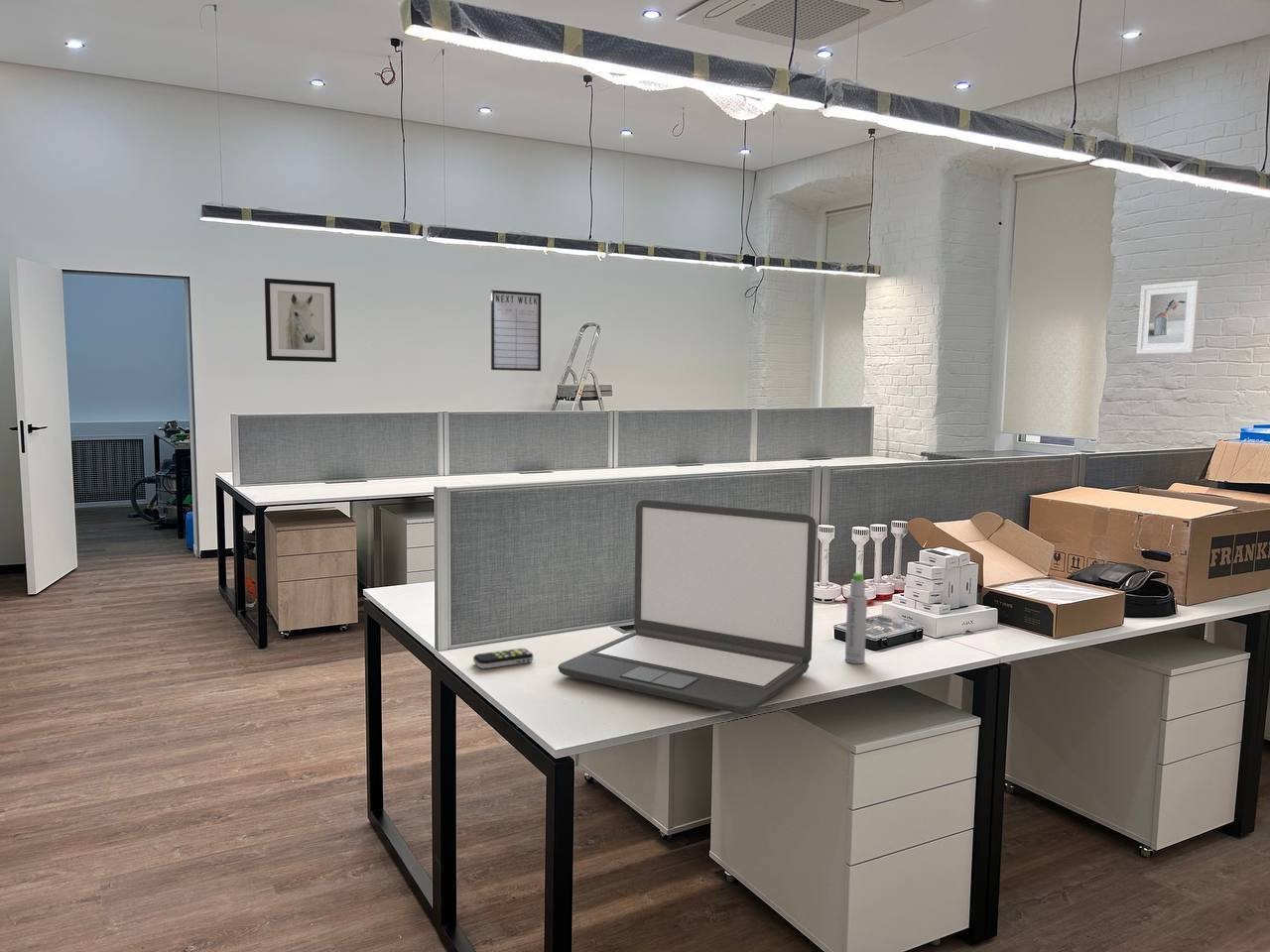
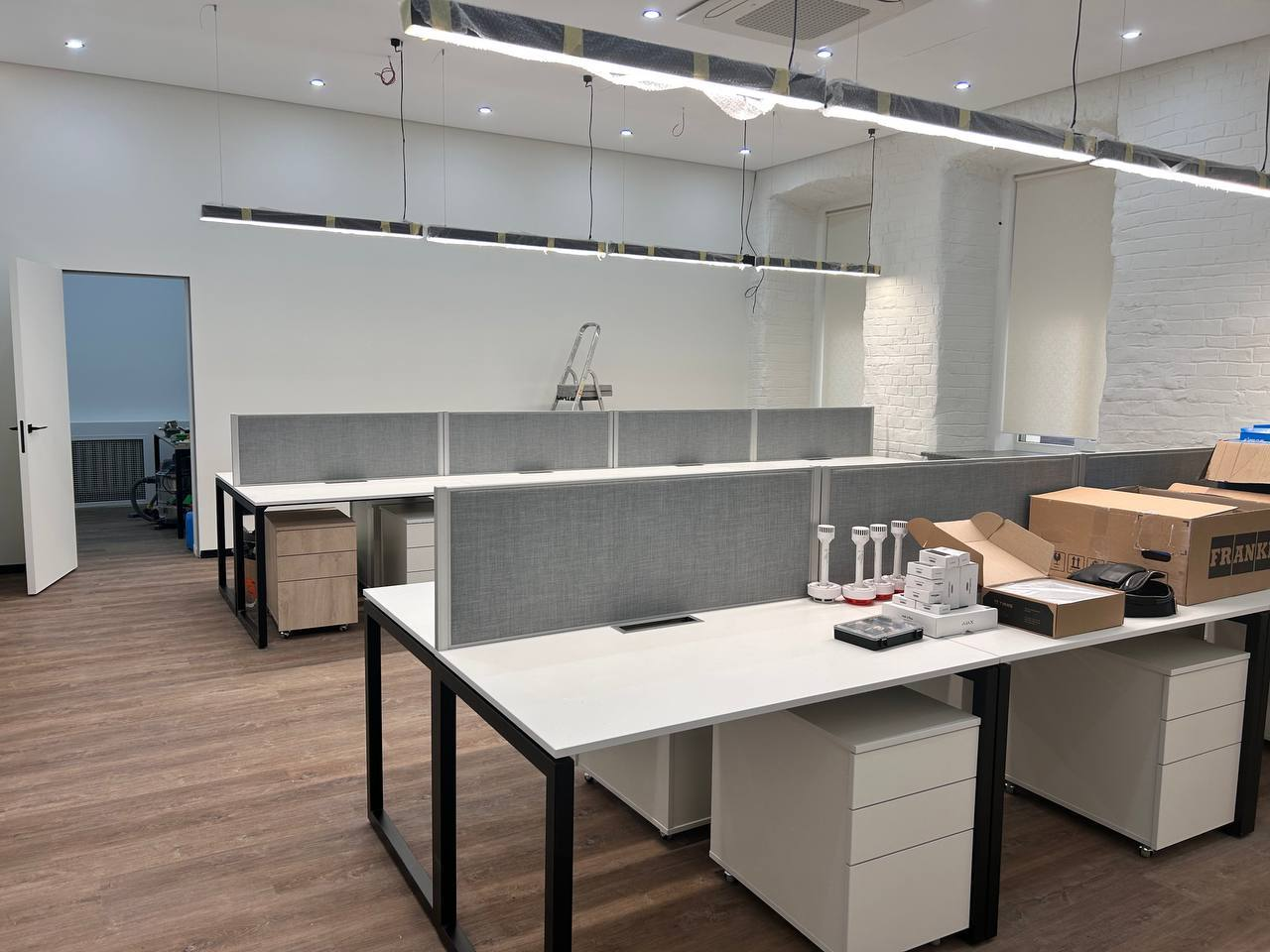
- bottle [844,572,868,664]
- laptop [557,499,817,715]
- writing board [490,290,542,372]
- wall art [264,278,337,363]
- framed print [1136,280,1202,355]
- remote control [472,647,534,669]
